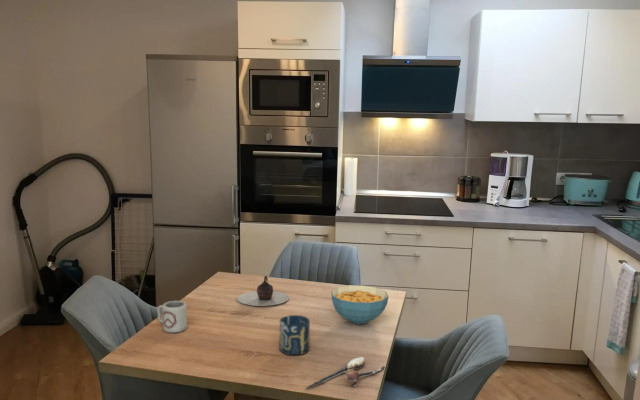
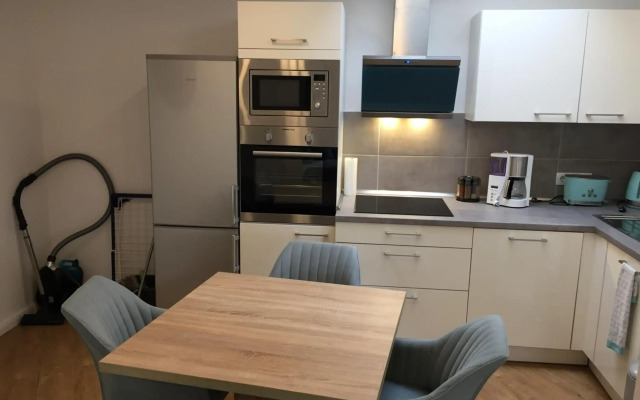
- cup [156,300,188,334]
- spoon [304,356,385,390]
- teapot [236,275,291,307]
- cereal bowl [330,284,389,325]
- cup [278,314,311,356]
